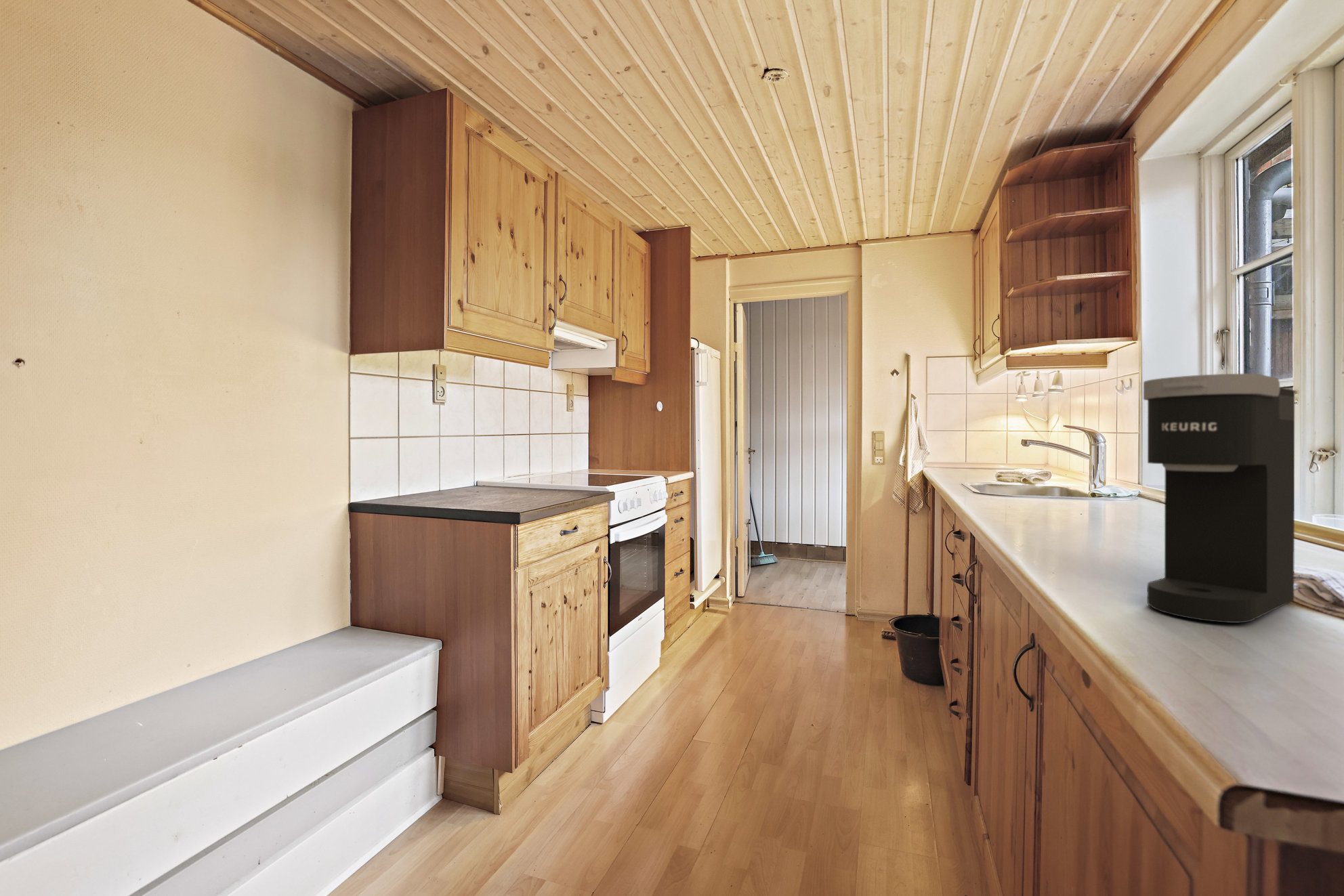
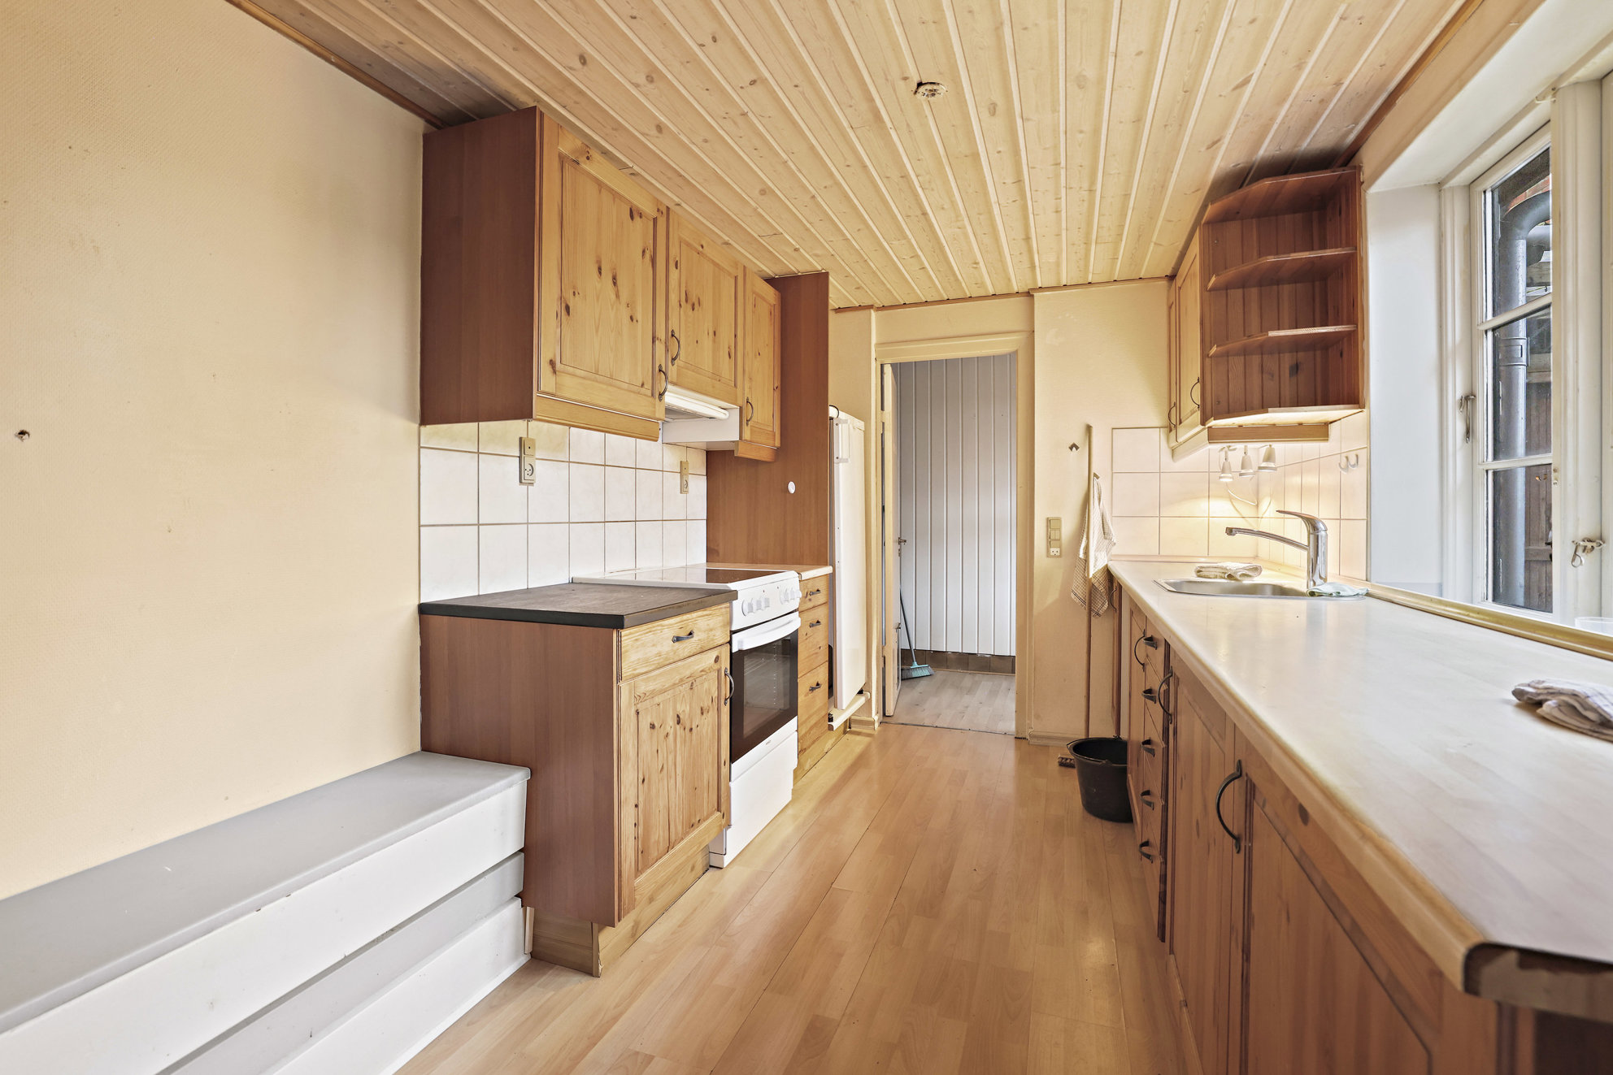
- coffee maker [1143,373,1295,624]
